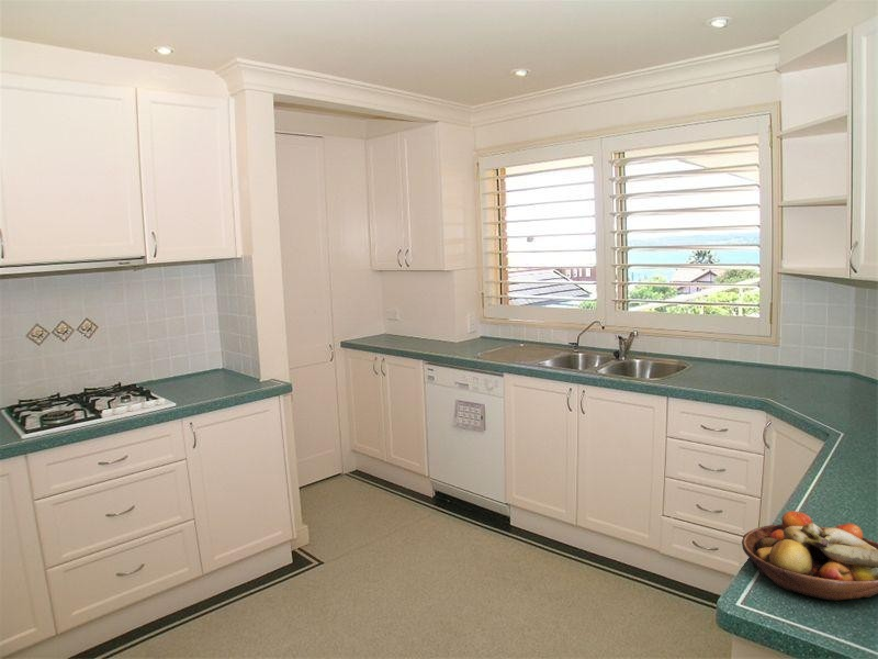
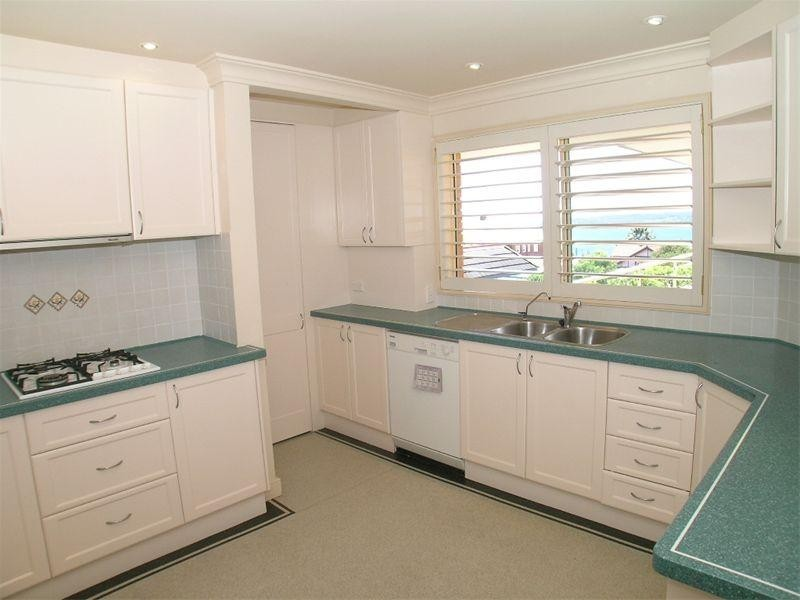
- fruit bowl [741,510,878,602]
